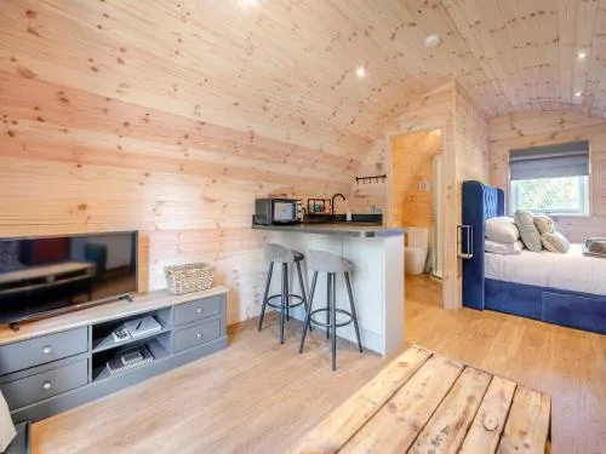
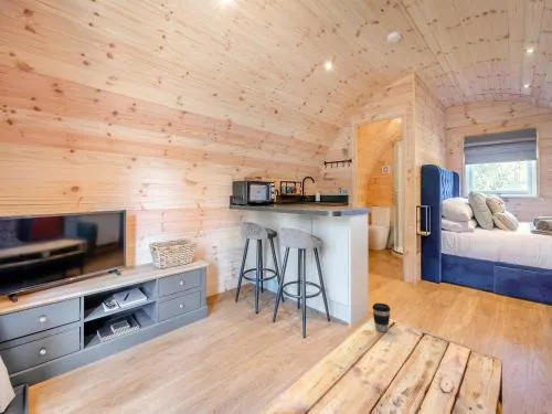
+ coffee cup [371,302,391,332]
